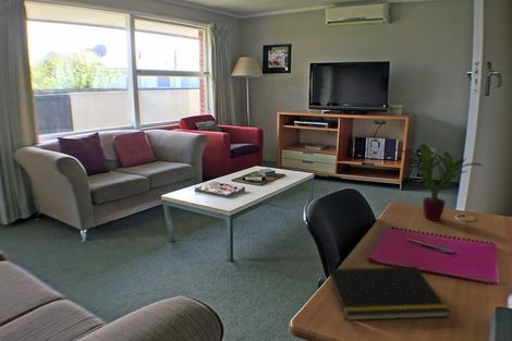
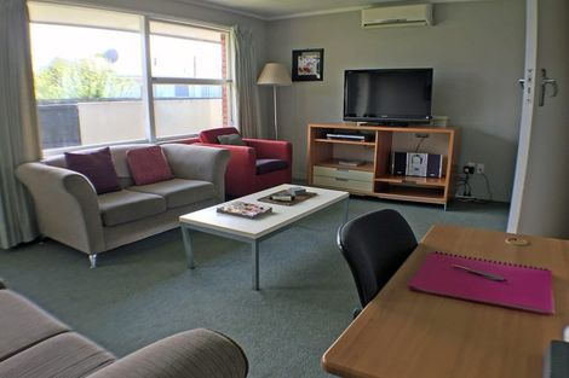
- potted plant [393,143,484,222]
- notepad [325,266,451,321]
